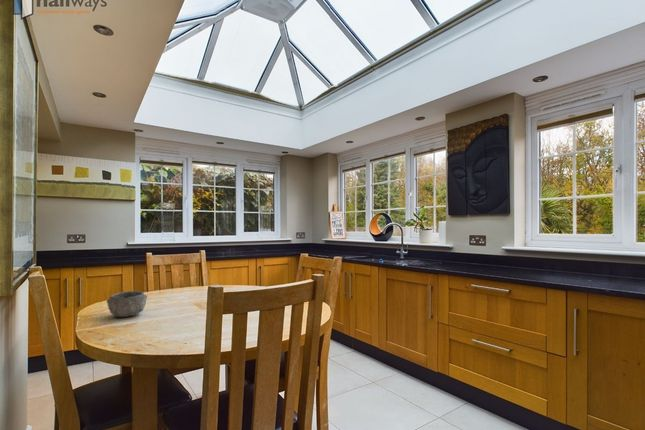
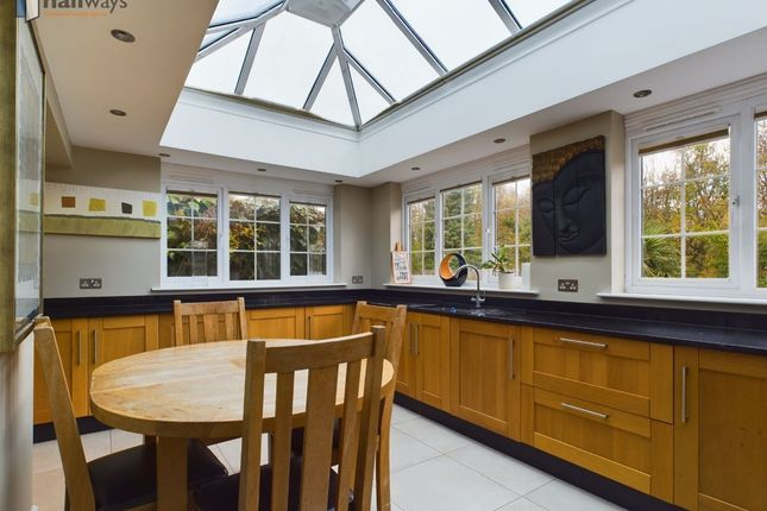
- bowl [106,290,148,318]
